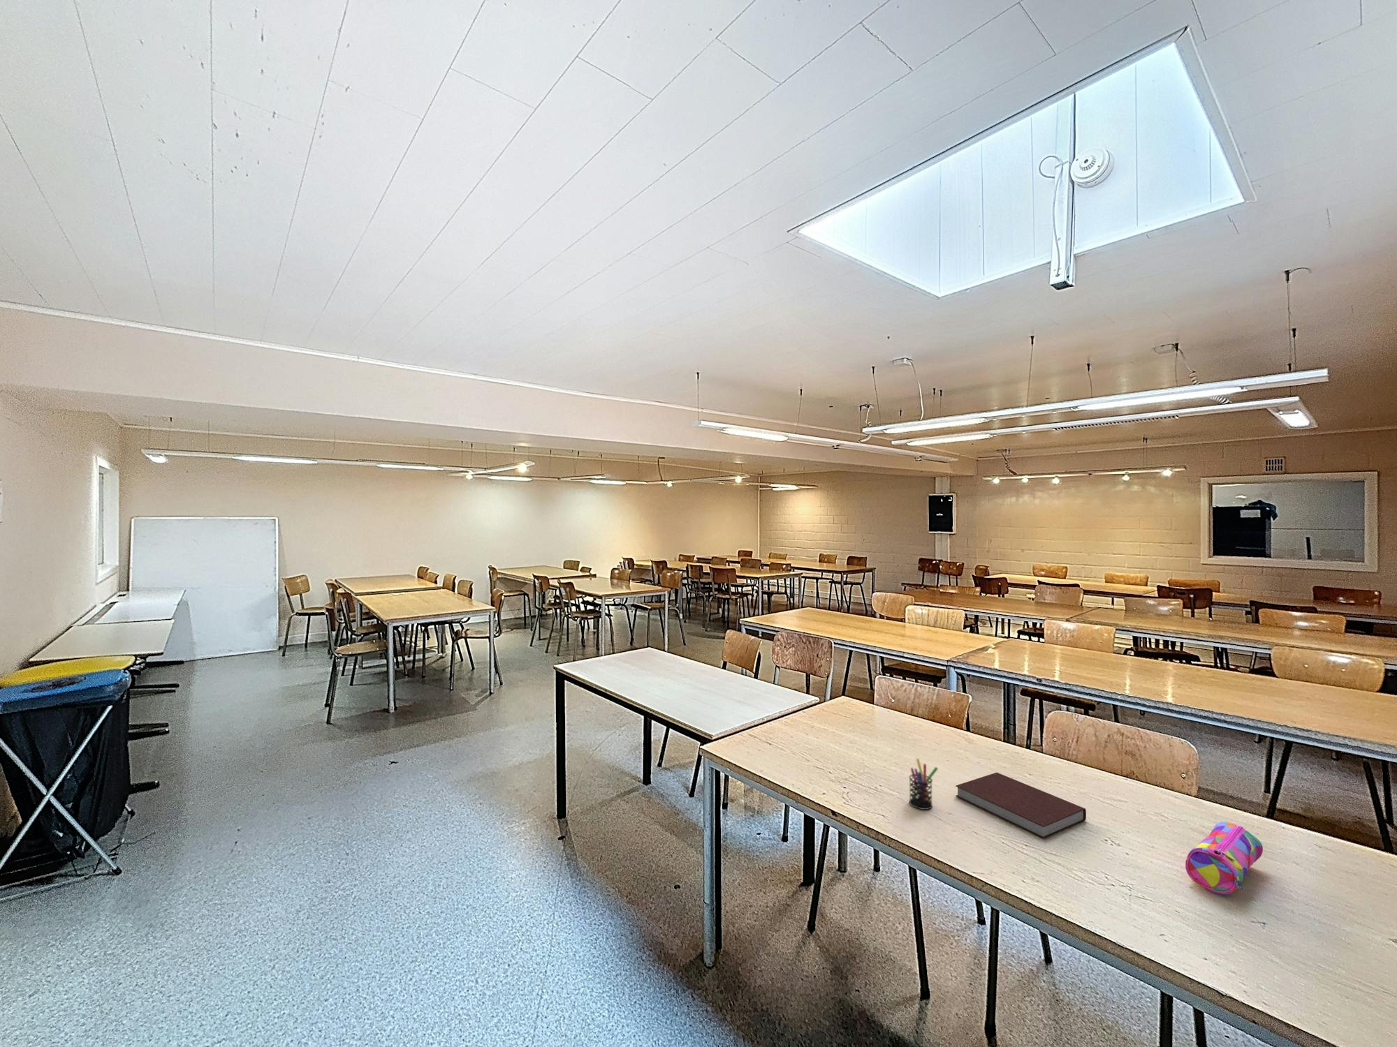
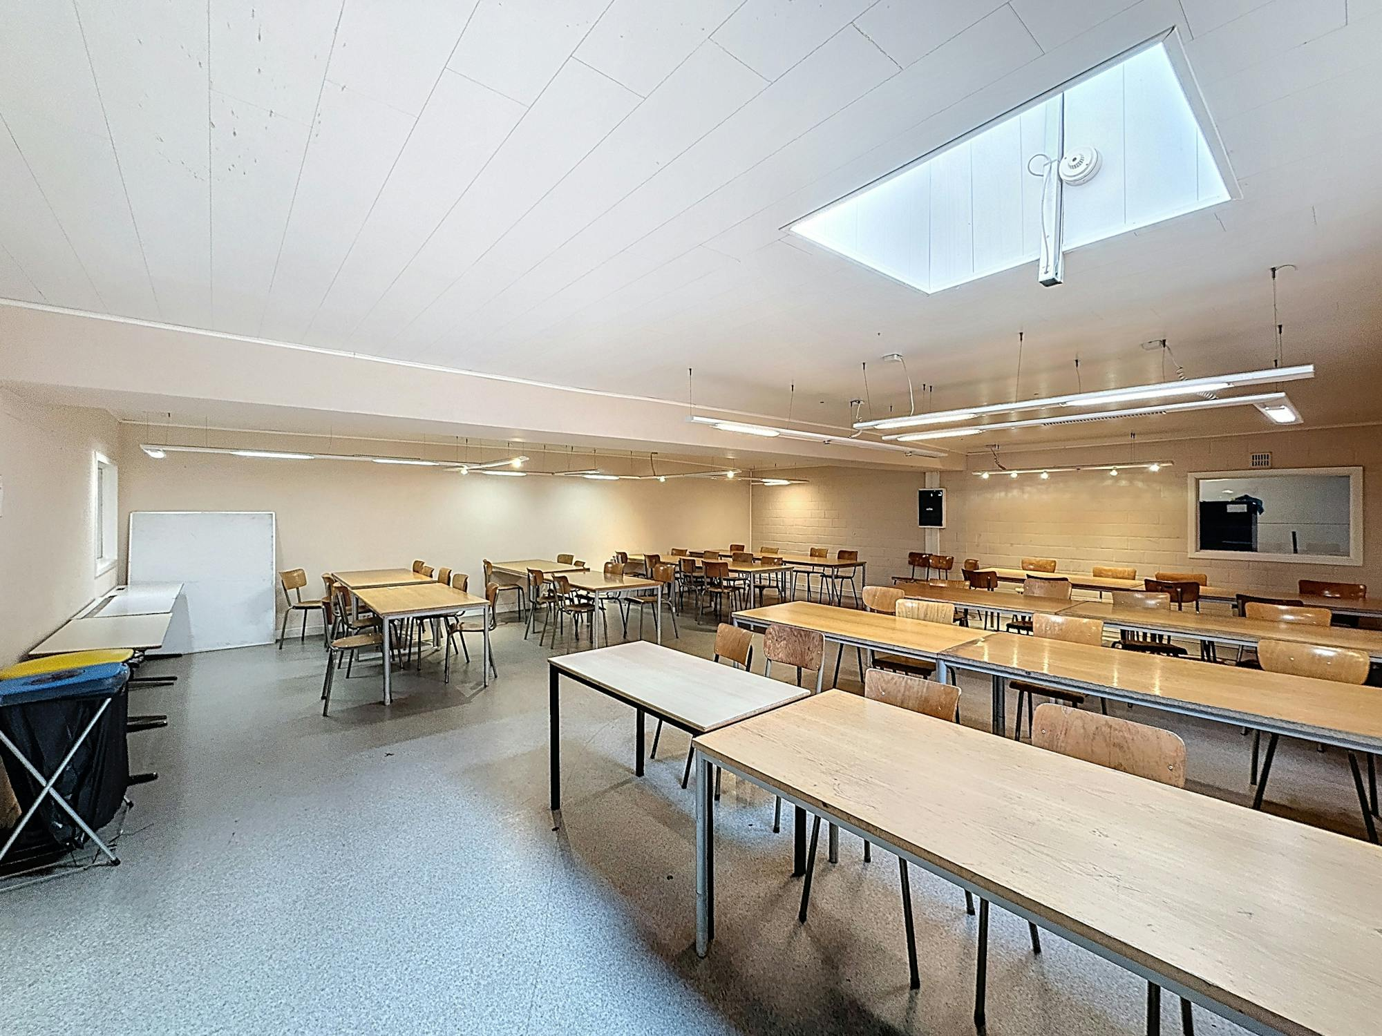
- pencil case [1185,820,1264,895]
- notebook [955,772,1087,840]
- pen holder [909,758,938,811]
